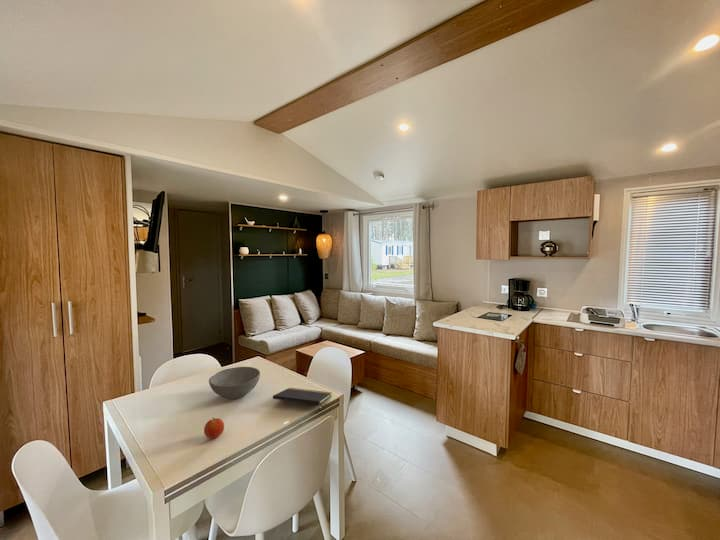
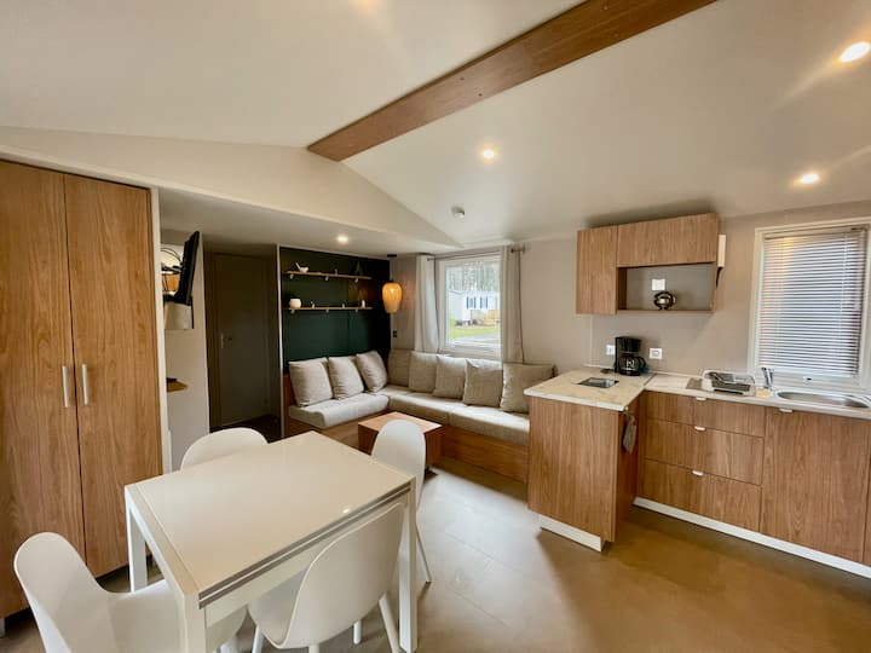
- fruit [203,417,225,440]
- notepad [272,387,333,413]
- bowl [208,366,261,400]
